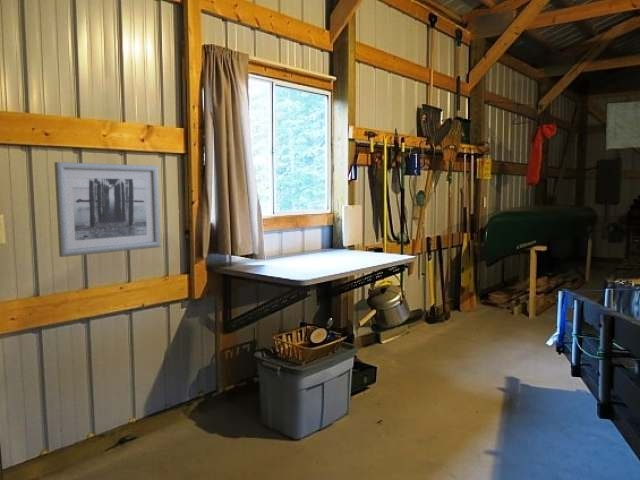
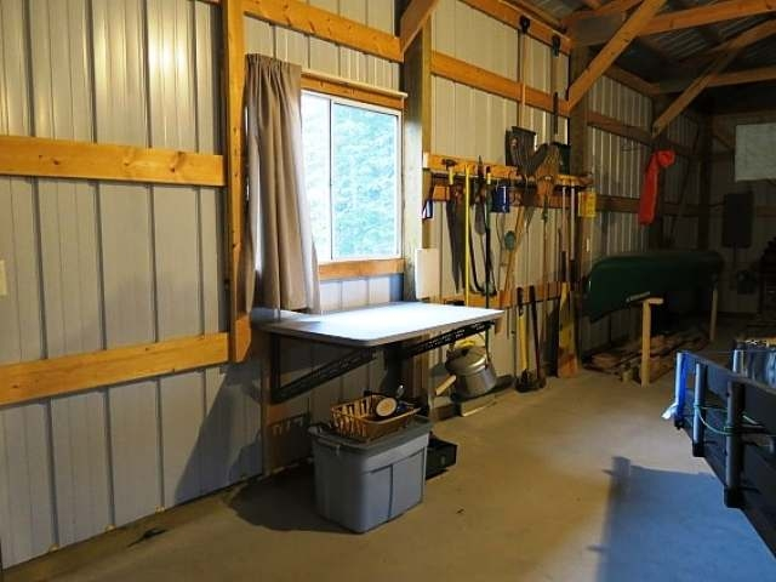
- wall art [53,161,161,258]
